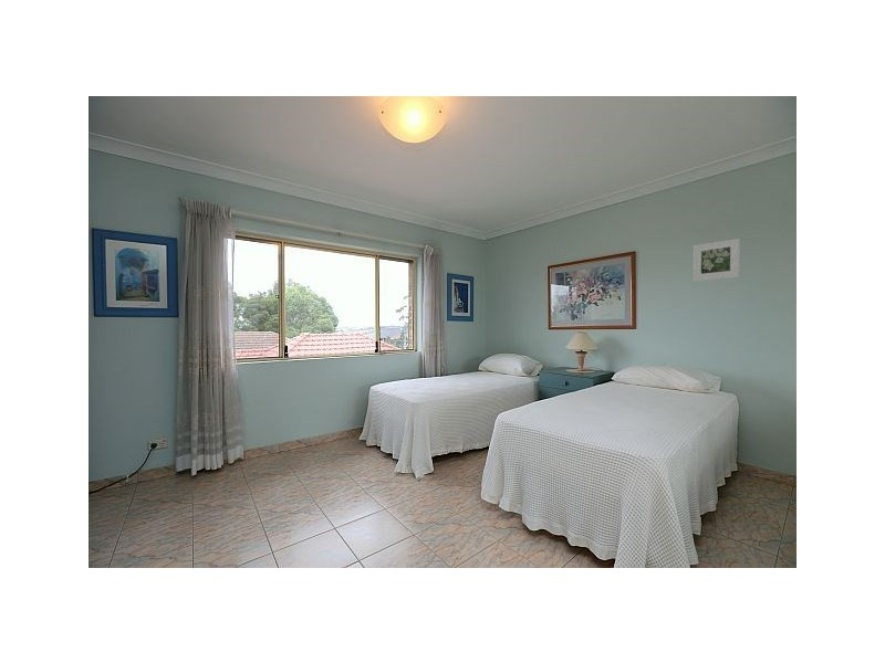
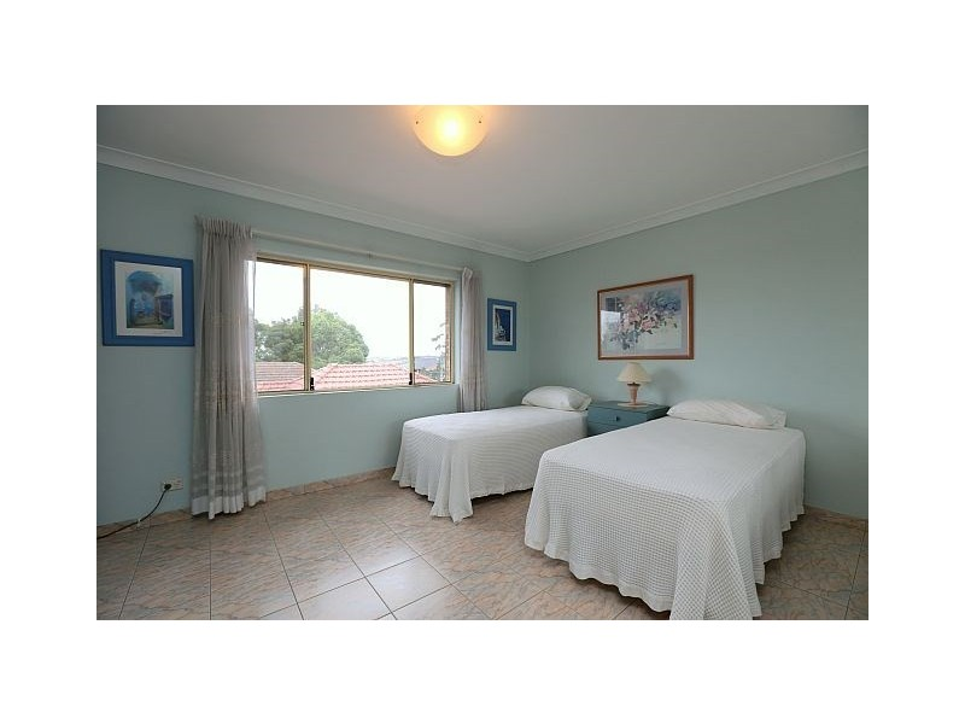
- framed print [693,238,741,282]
